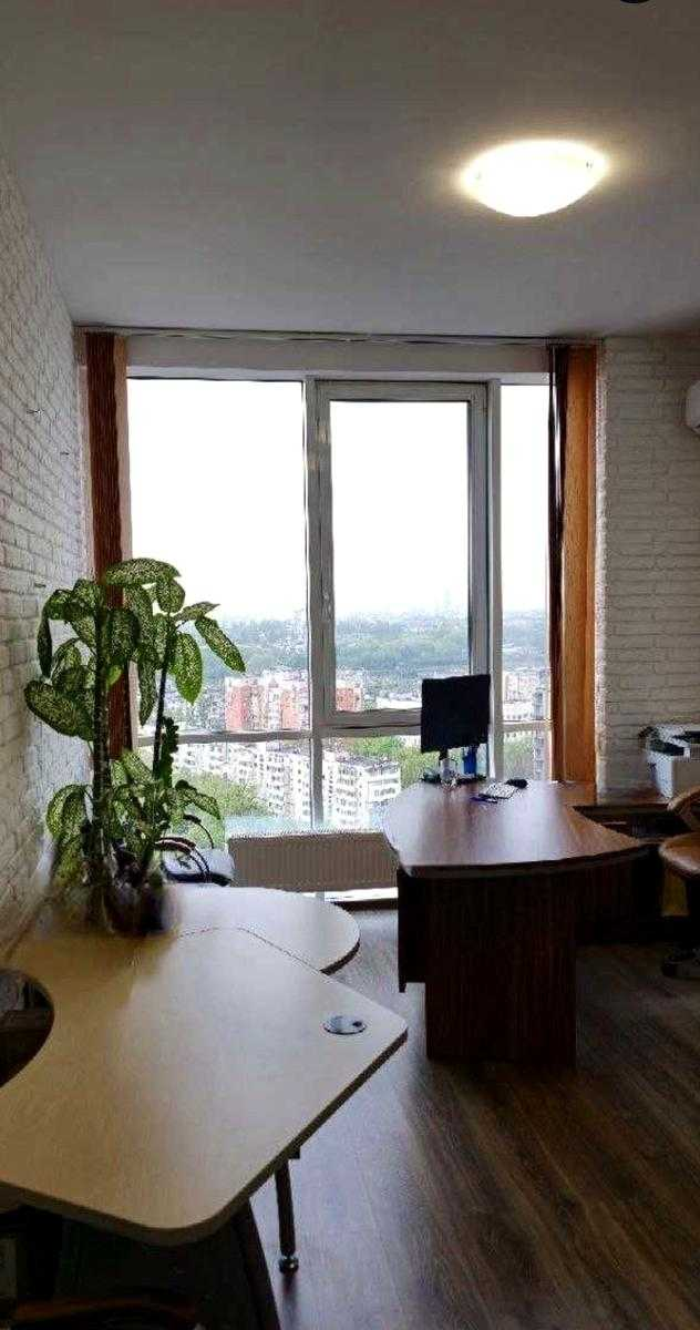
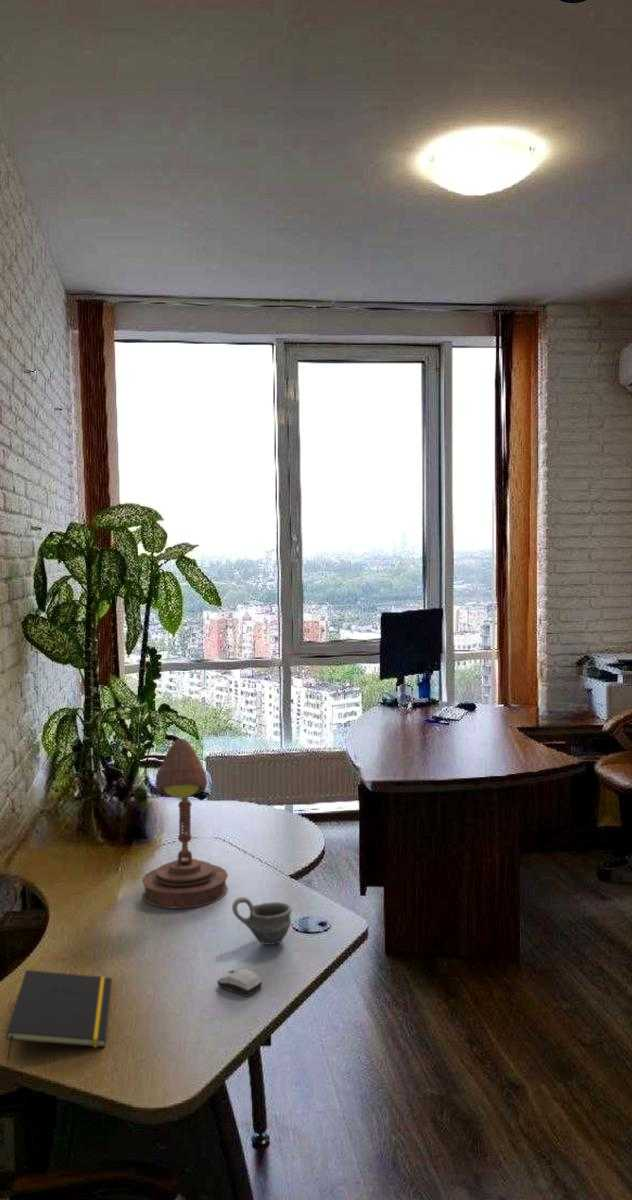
+ notepad [5,969,113,1062]
+ cup [231,896,293,946]
+ desk lamp [141,738,229,909]
+ computer mouse [216,968,263,997]
